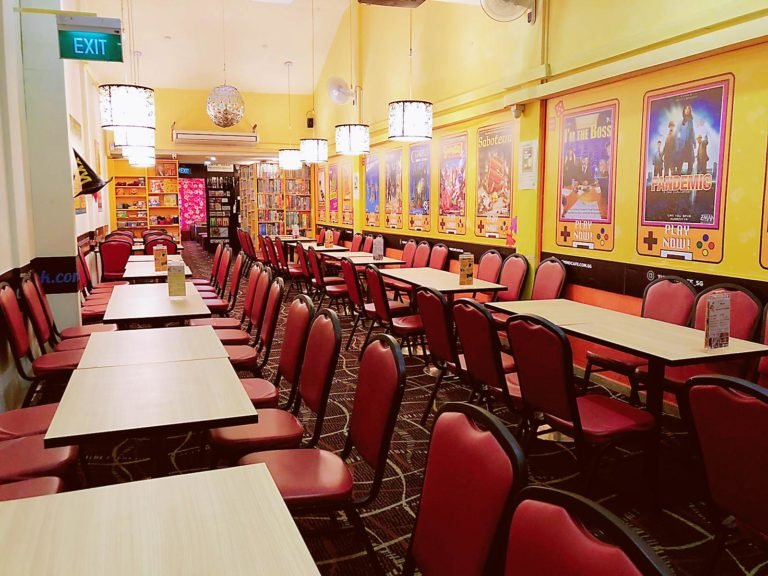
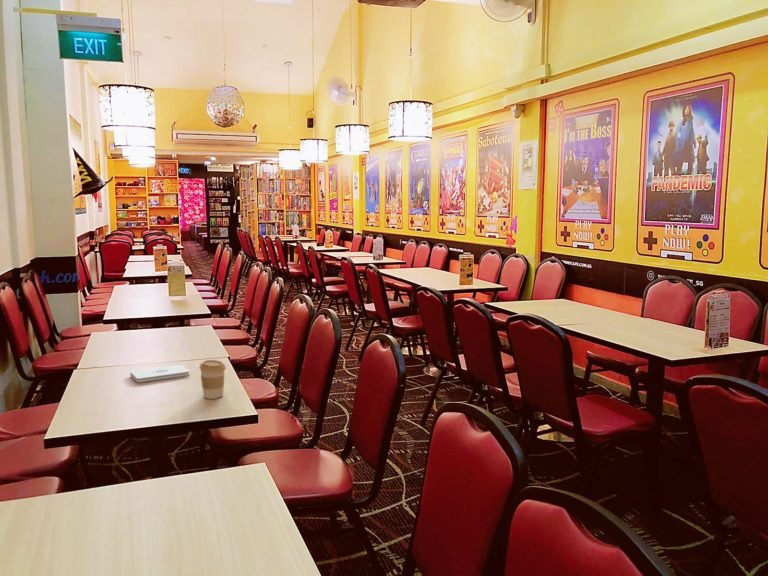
+ coffee cup [199,359,227,400]
+ notepad [129,364,191,383]
